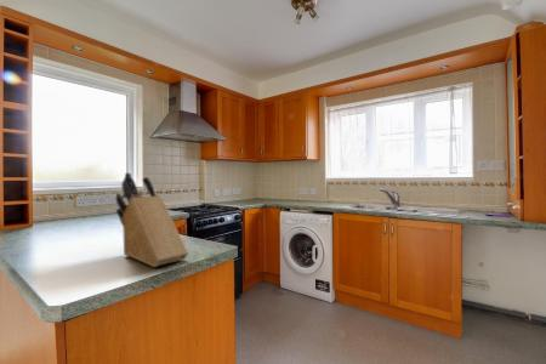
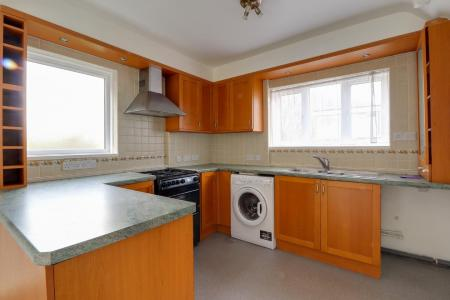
- knife block [114,171,189,268]
